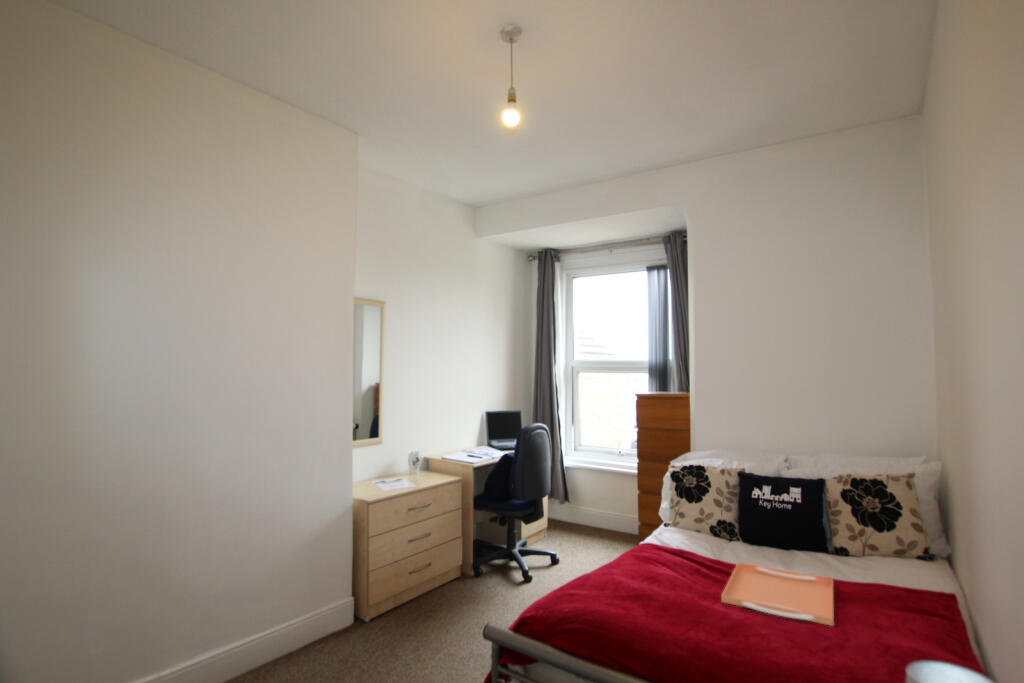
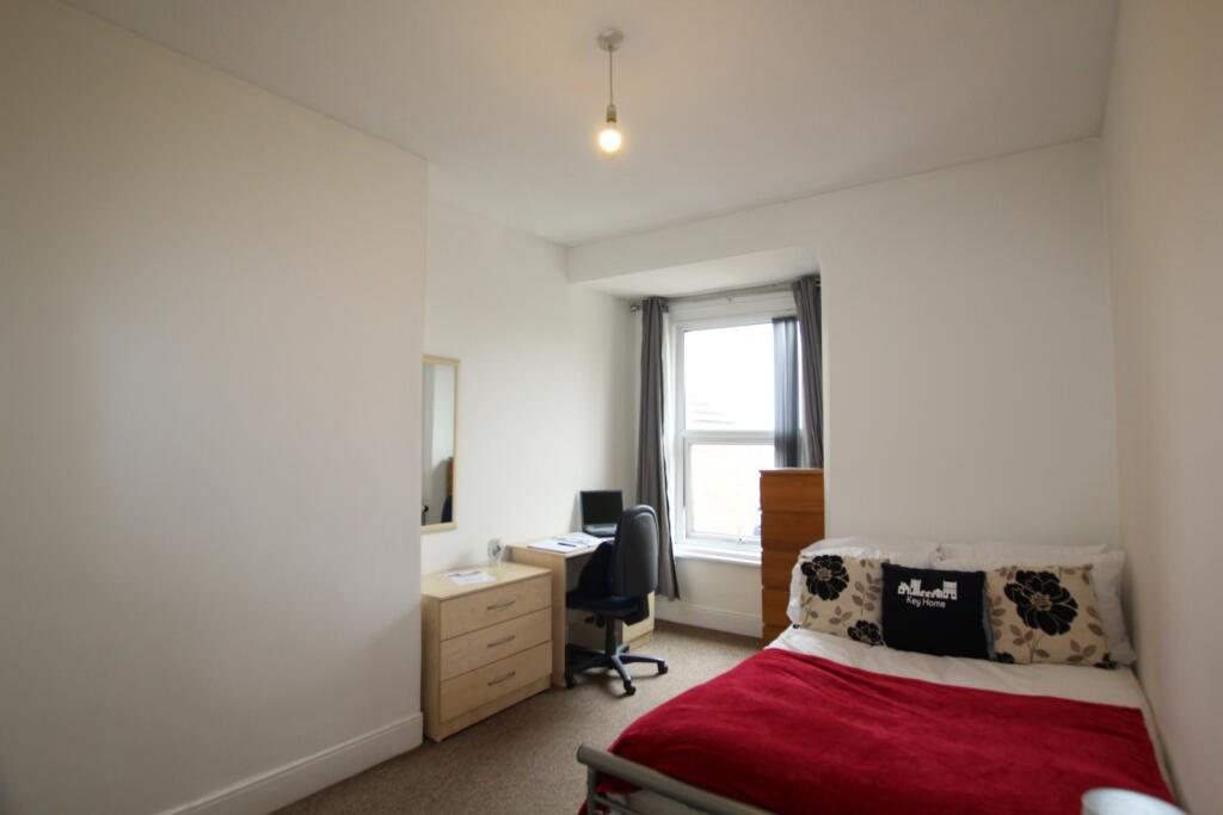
- serving tray [720,561,835,627]
